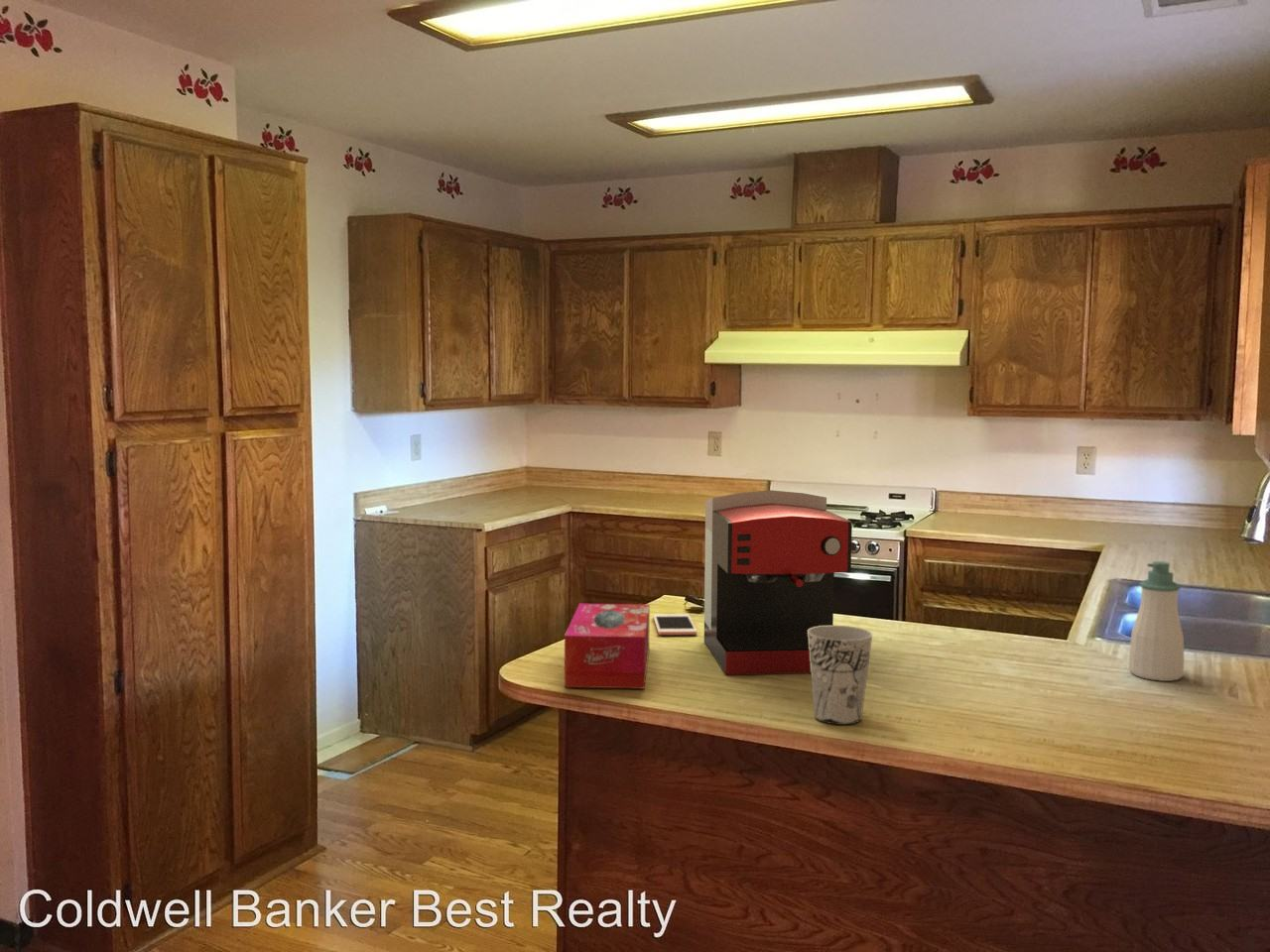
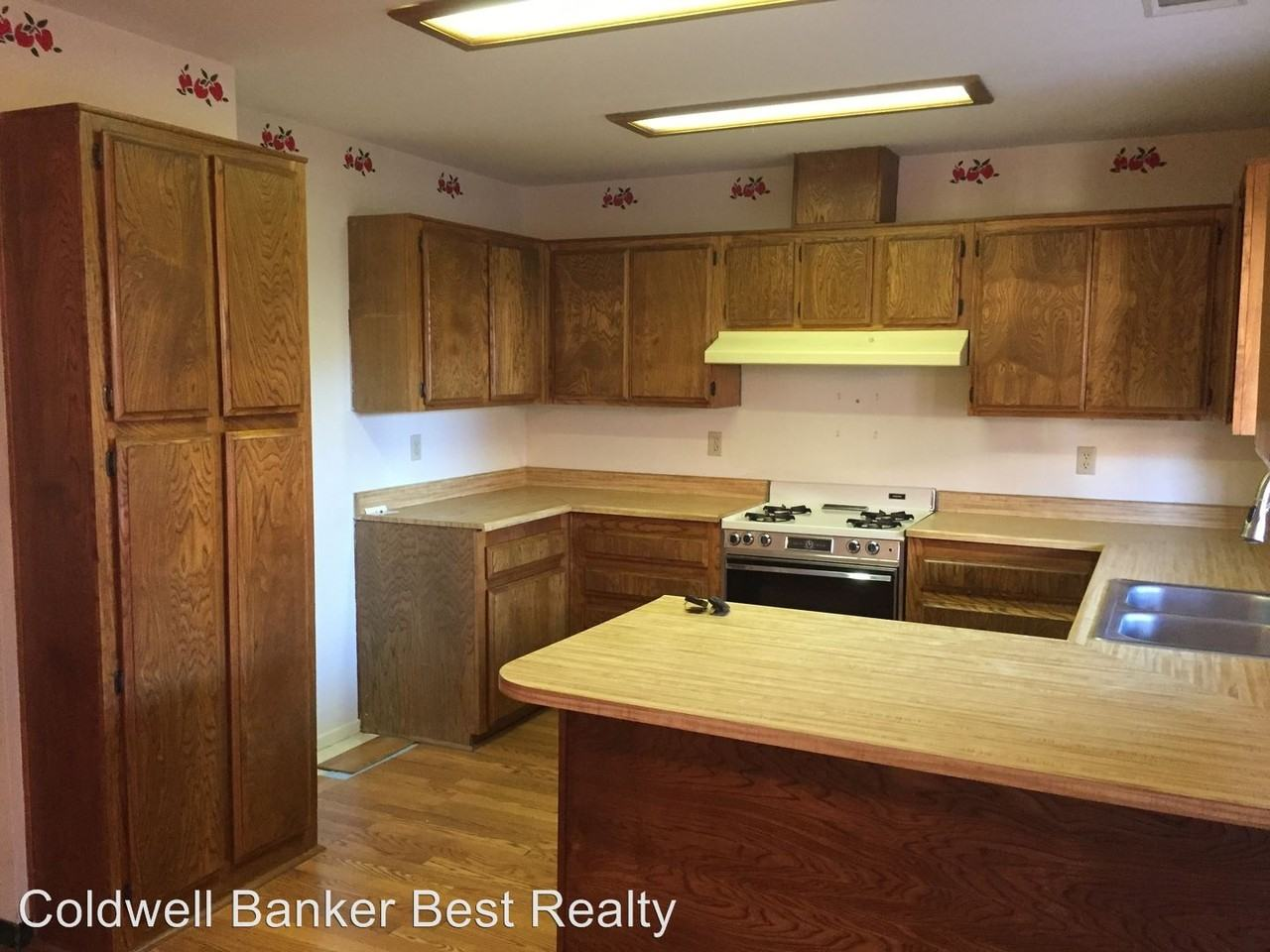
- tissue box [564,603,651,689]
- coffee maker [703,489,853,675]
- cup [808,625,873,726]
- cell phone [652,613,698,636]
- soap bottle [1128,560,1185,682]
